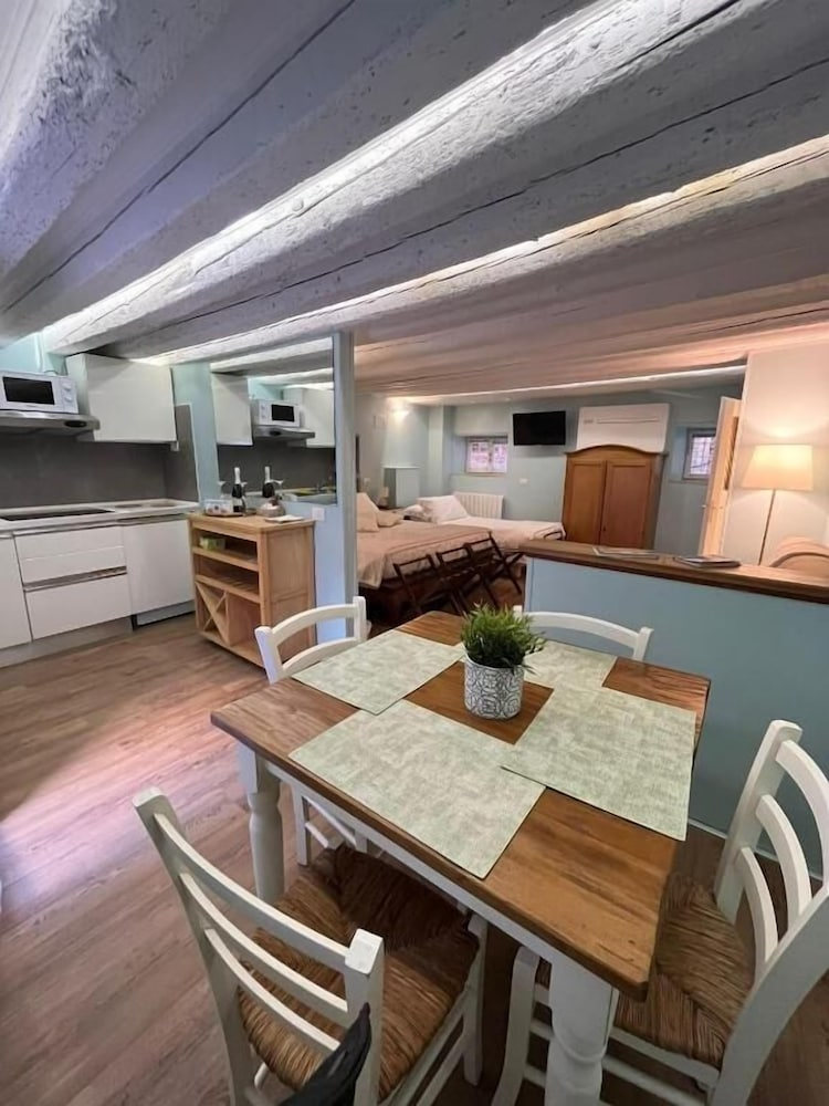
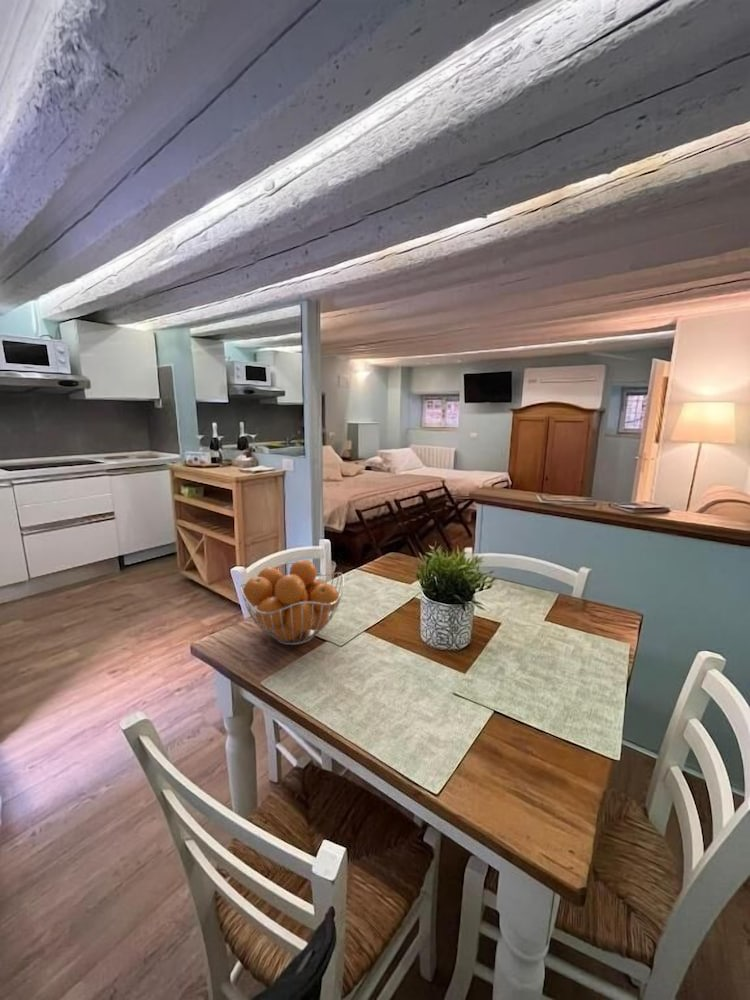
+ fruit basket [239,558,345,646]
